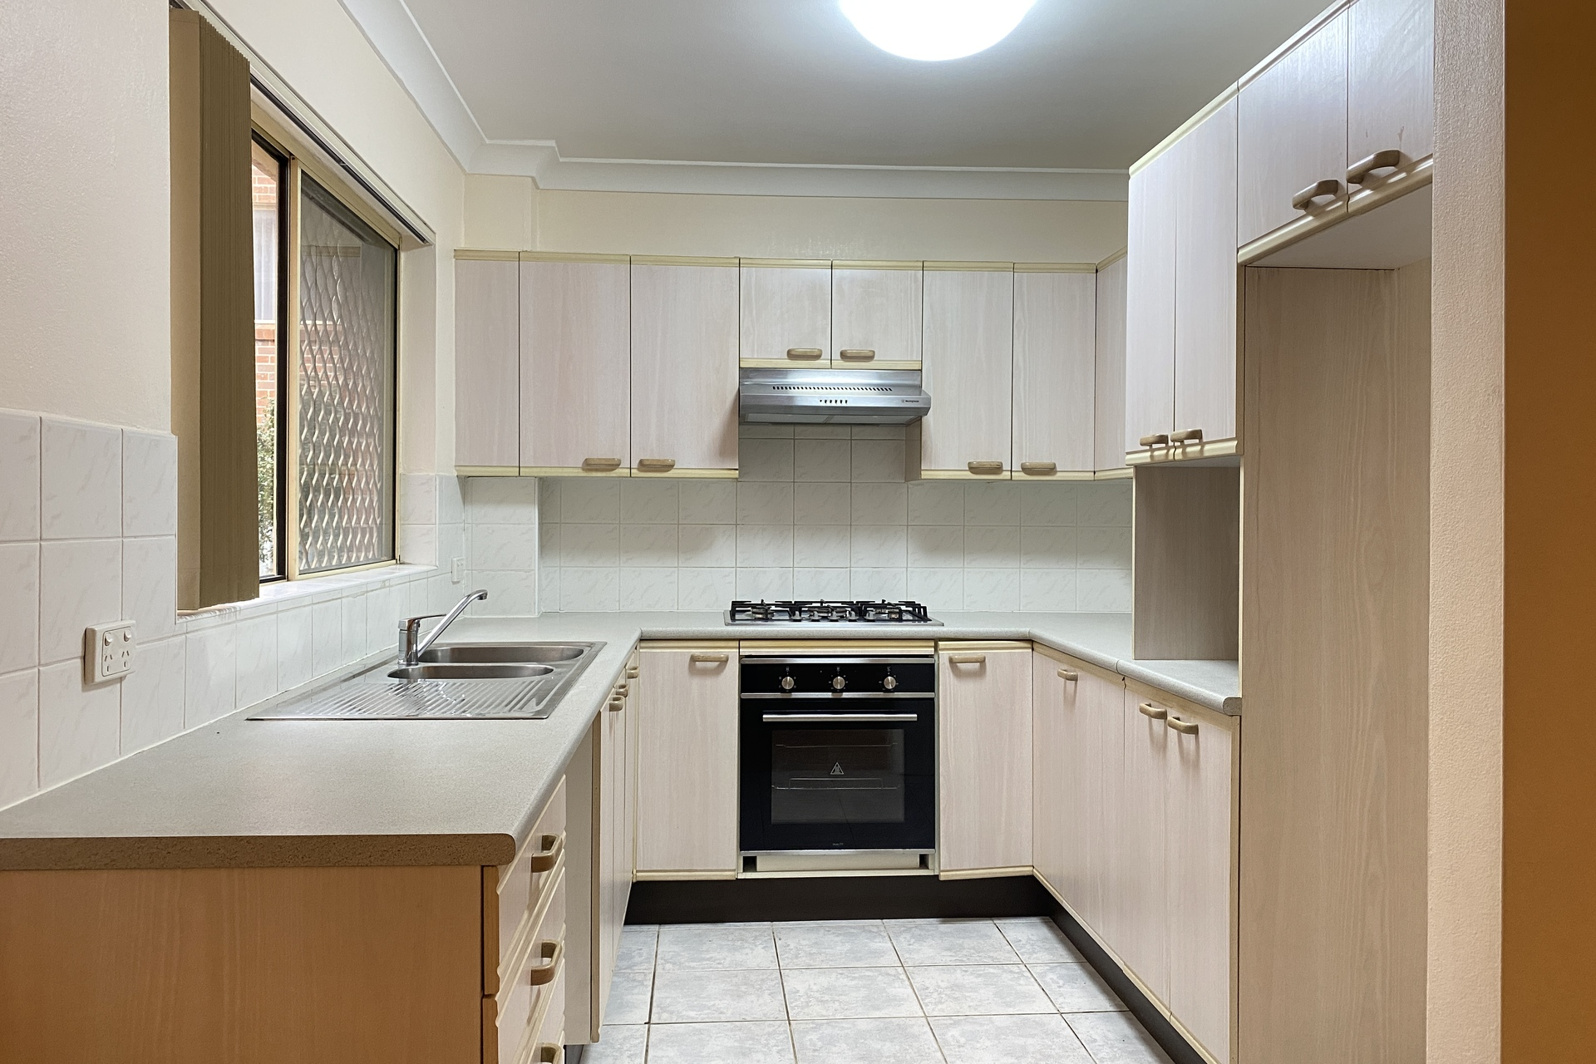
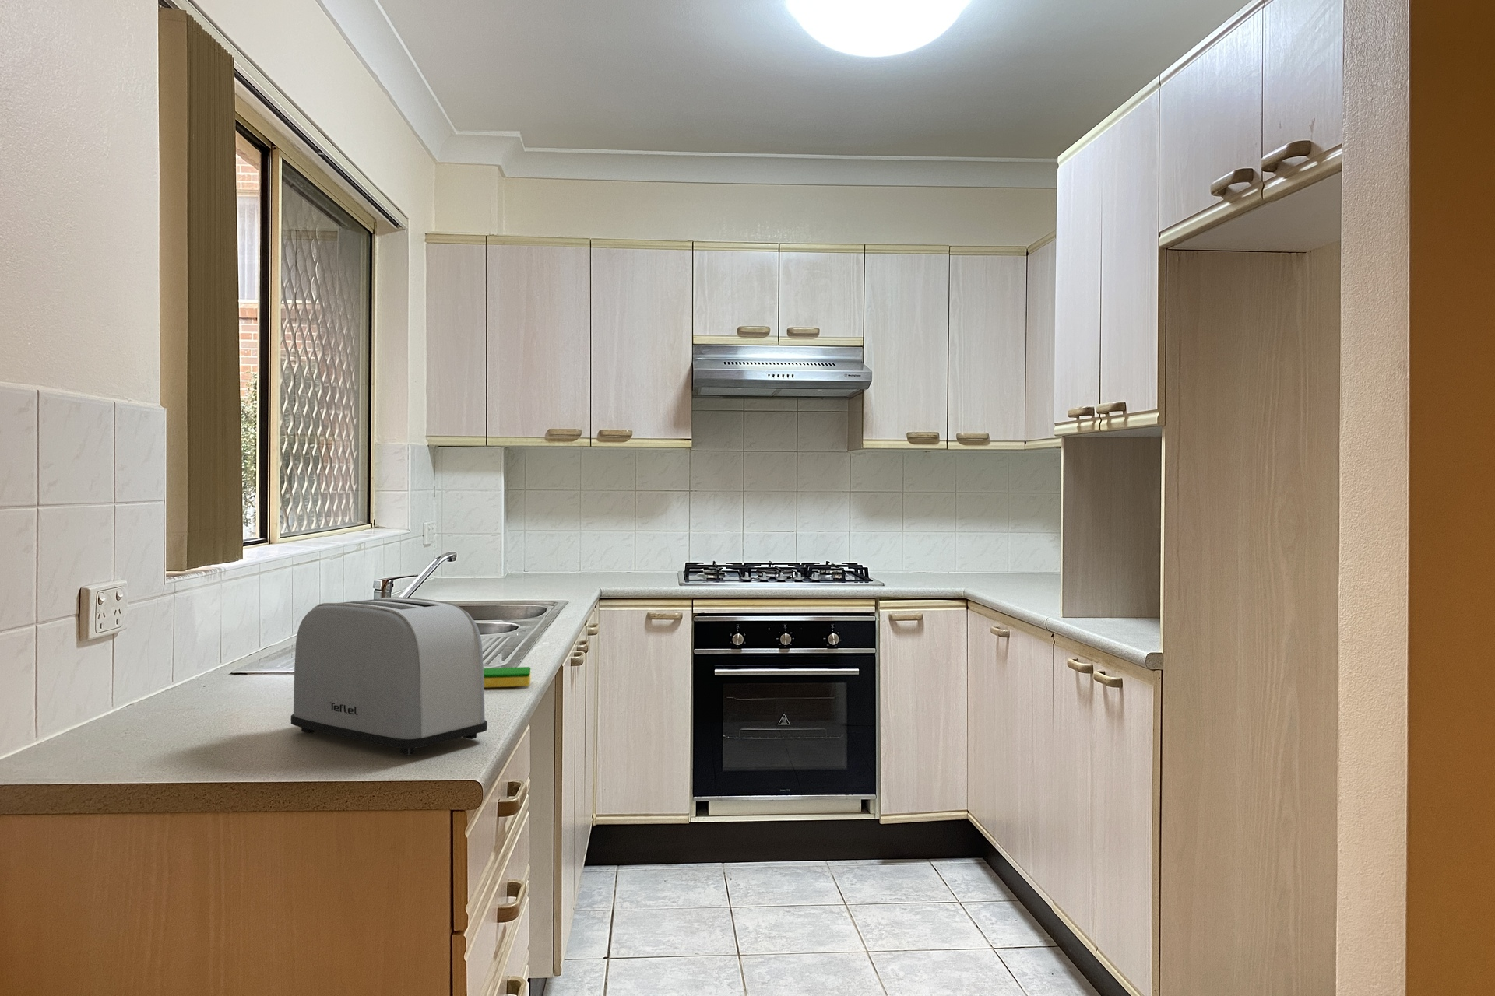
+ toaster [290,597,488,756]
+ dish sponge [484,666,531,688]
